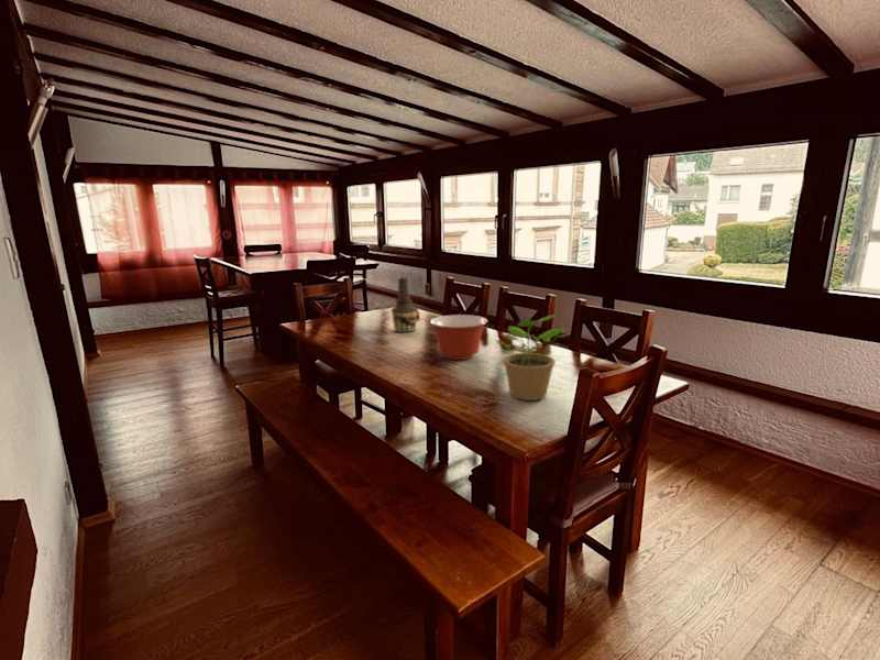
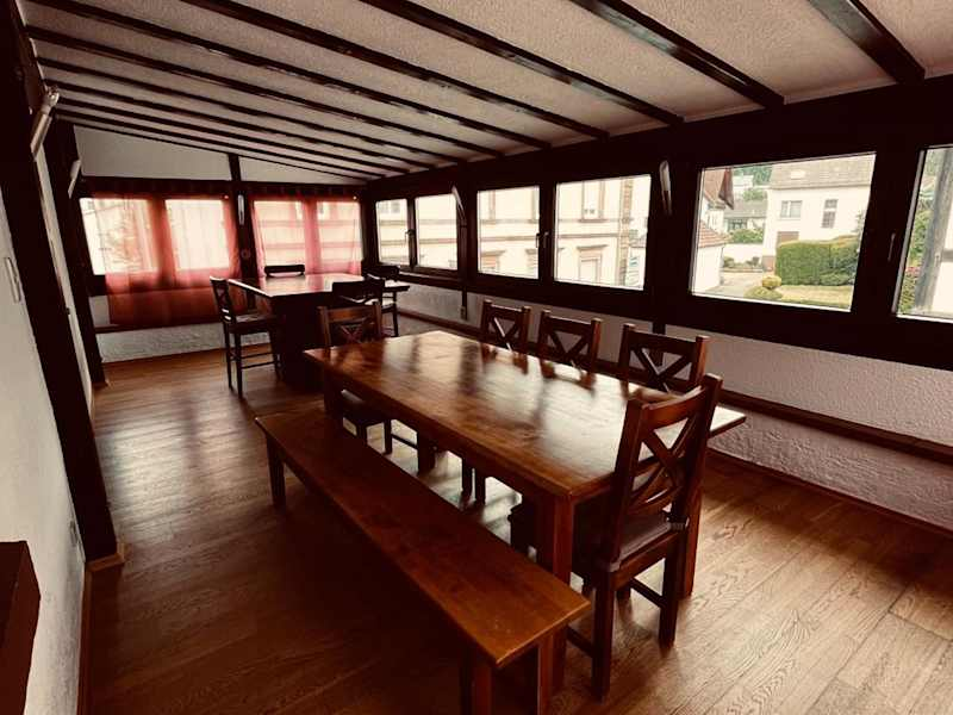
- potted plant [495,314,569,402]
- bottle [389,276,422,333]
- mixing bowl [429,314,488,361]
